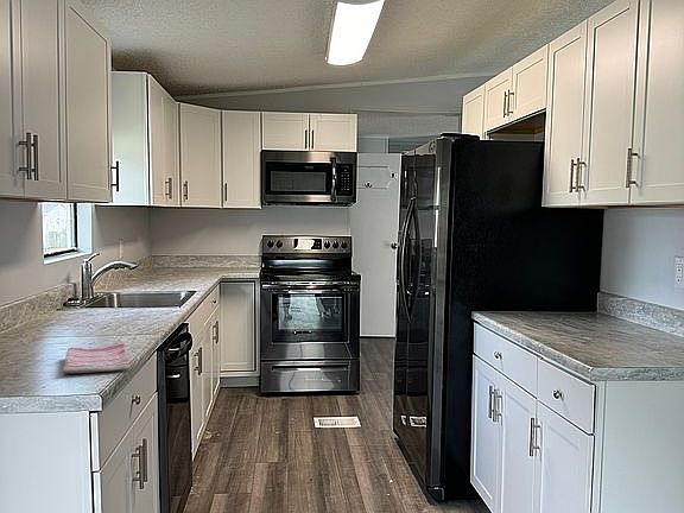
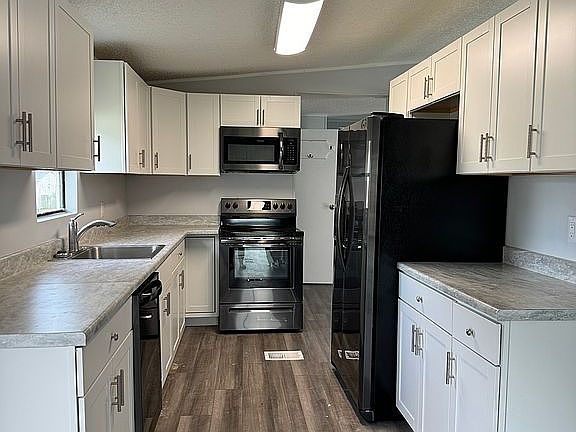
- dish towel [62,342,131,374]
